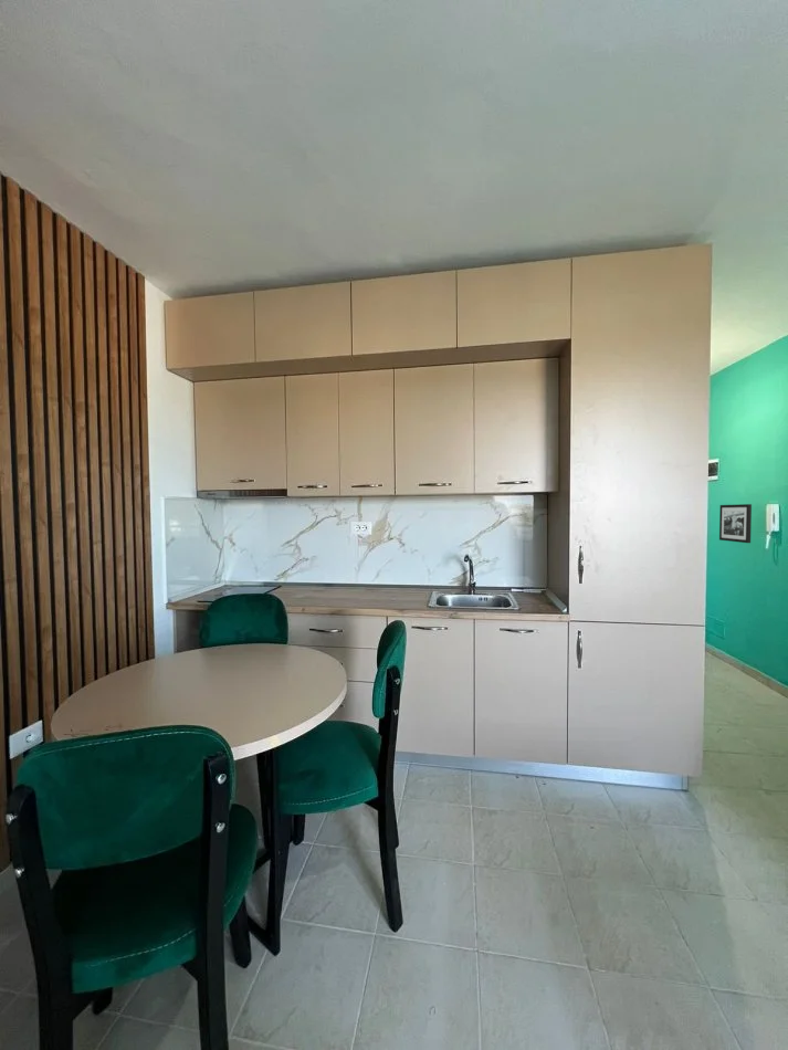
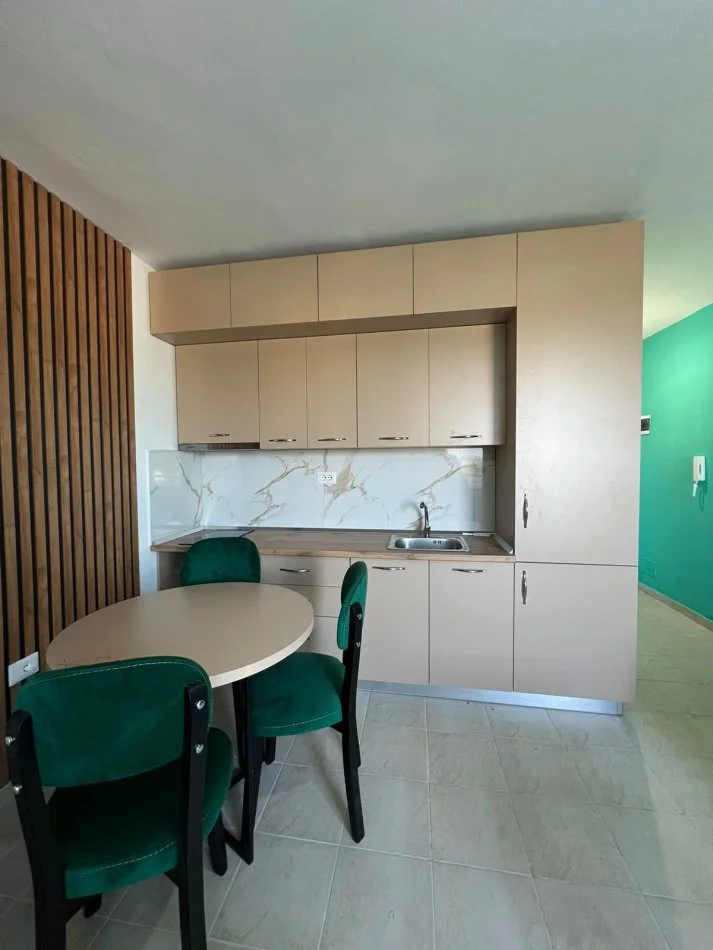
- picture frame [718,503,753,544]
